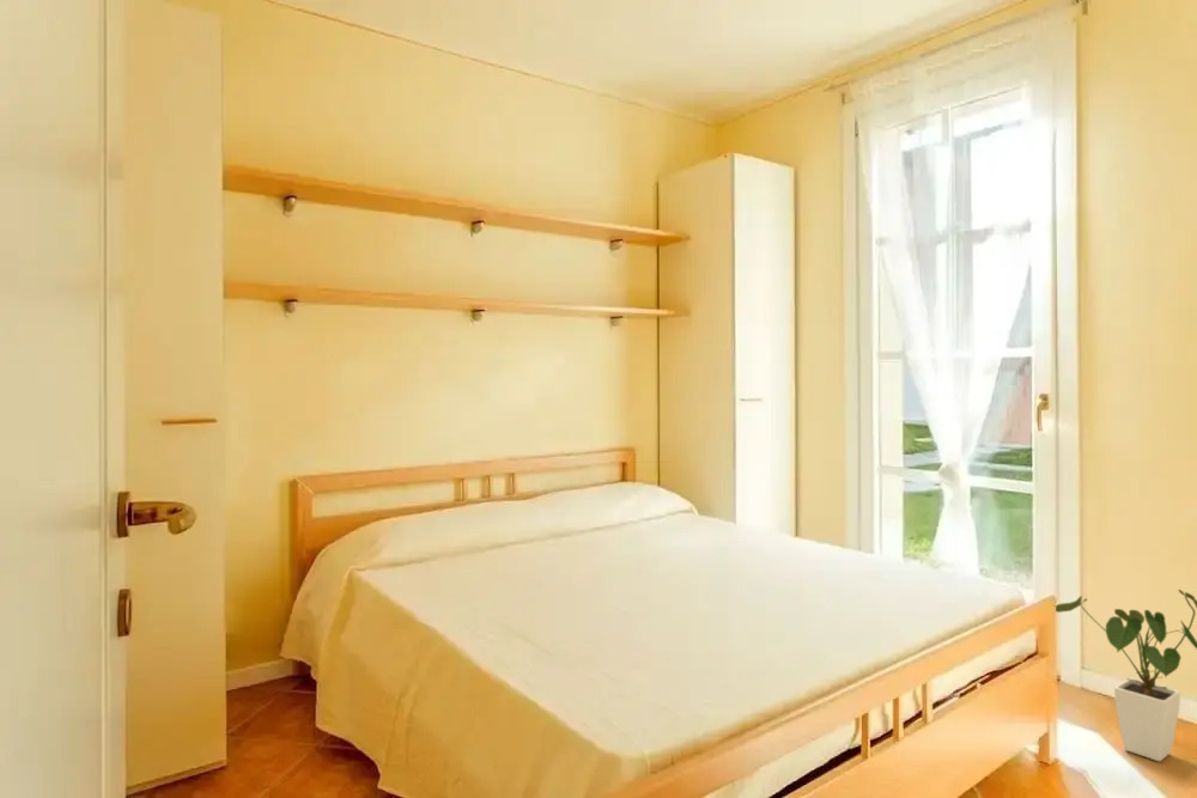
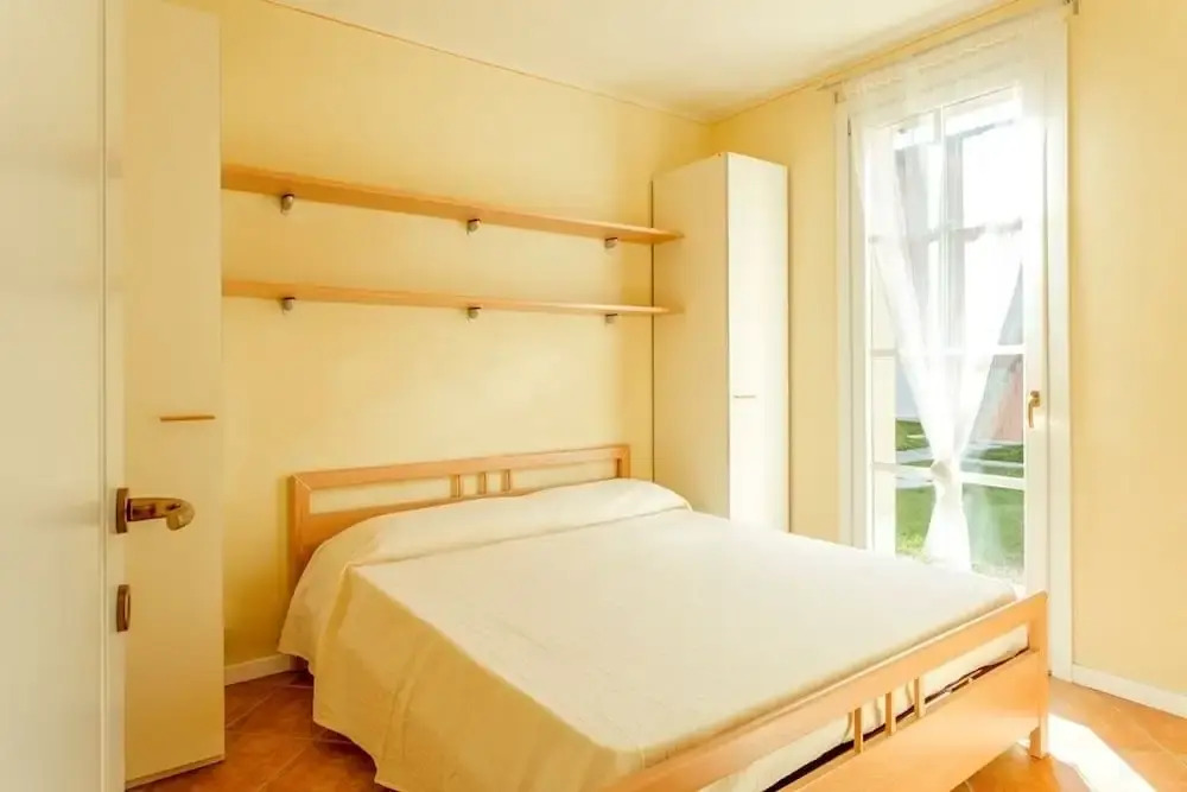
- house plant [1055,589,1197,762]
